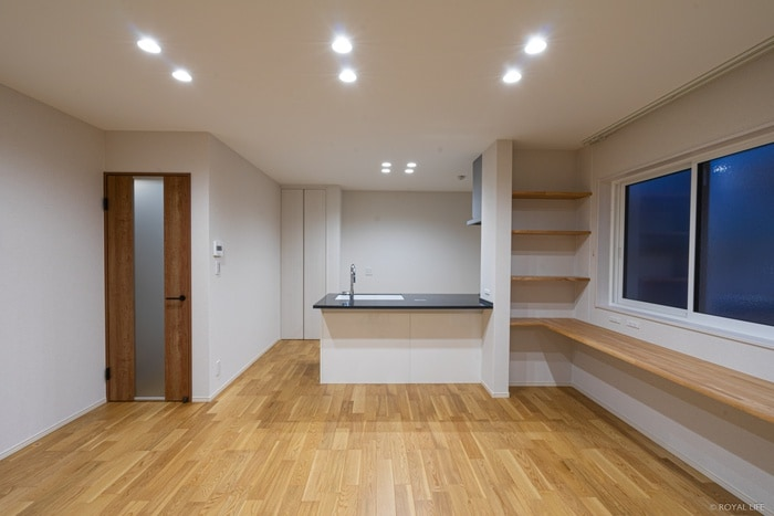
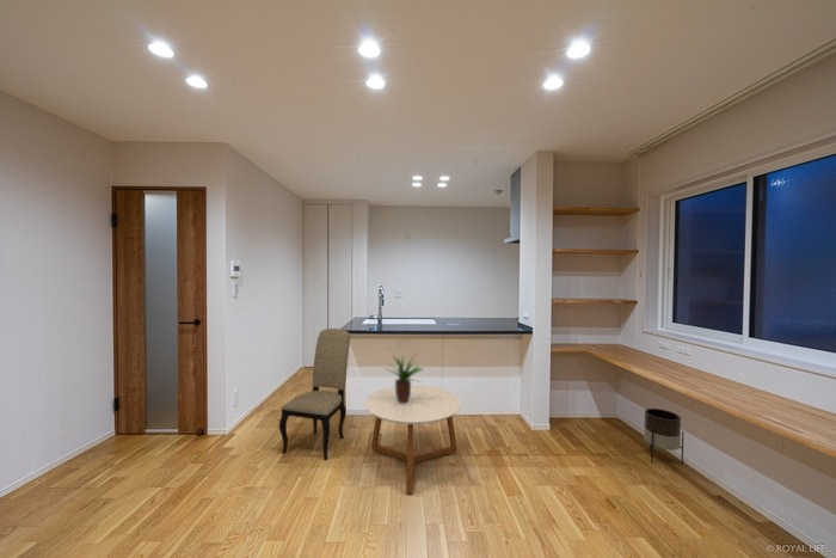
+ planter [643,407,684,465]
+ potted plant [383,355,423,405]
+ dining chair [278,327,351,461]
+ coffee table [364,384,462,495]
